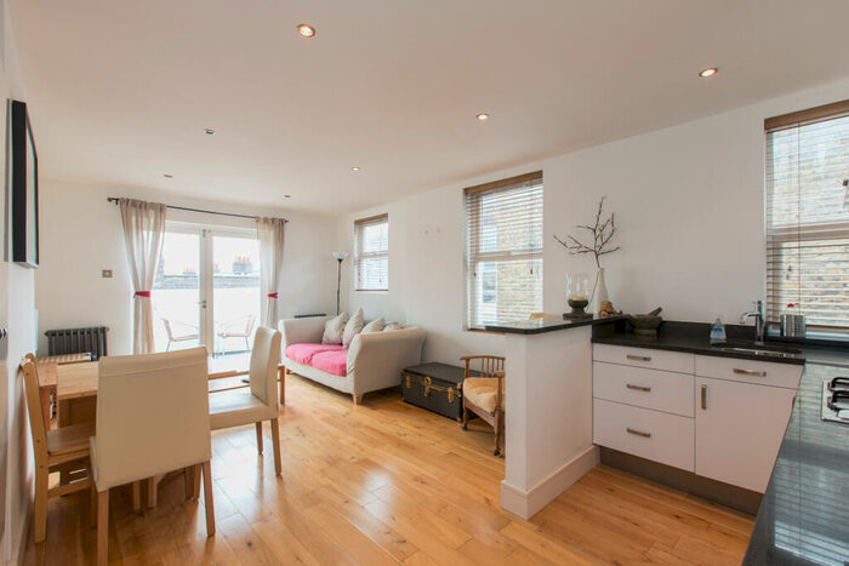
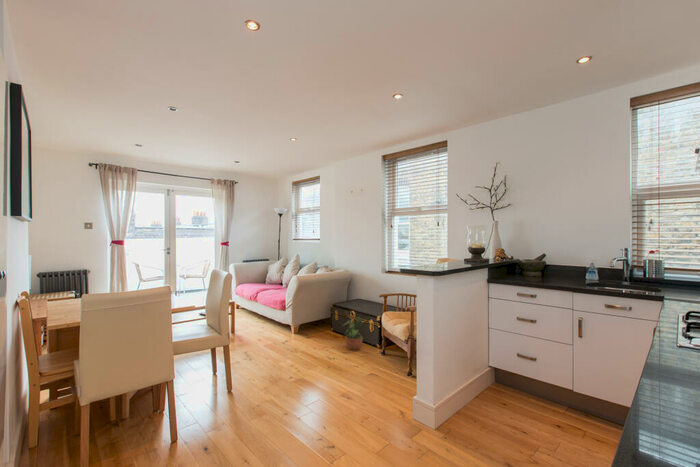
+ potted plant [341,315,364,351]
